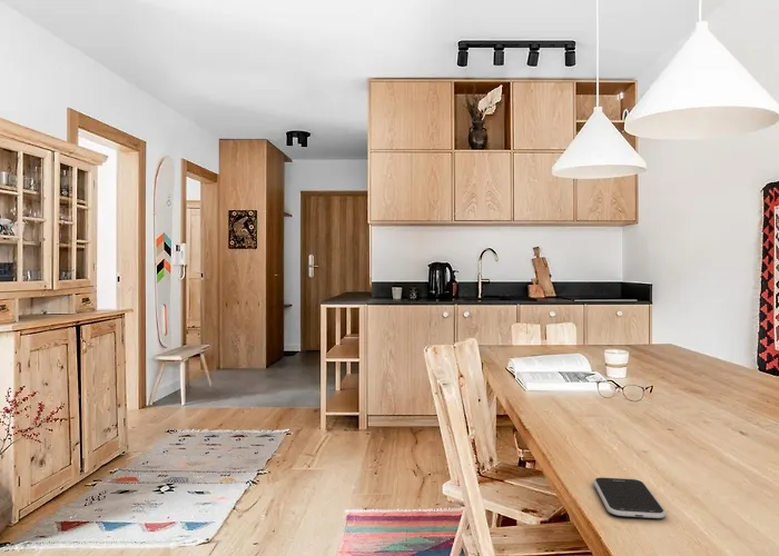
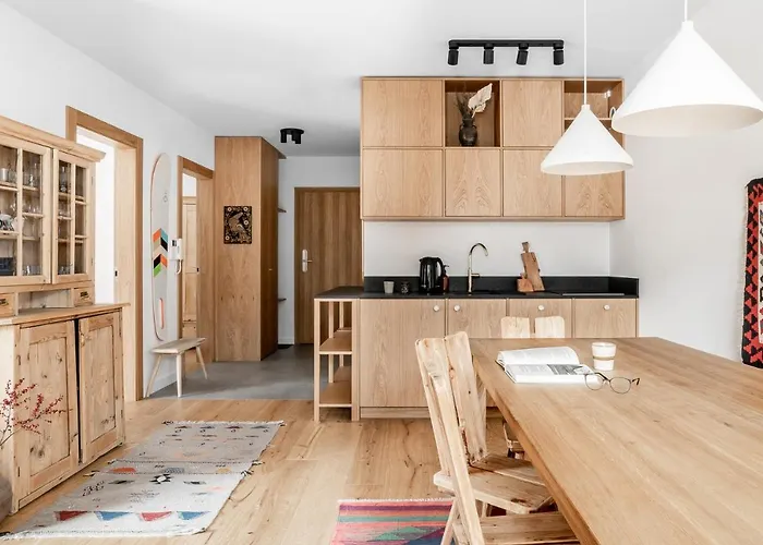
- smartphone [592,477,667,519]
